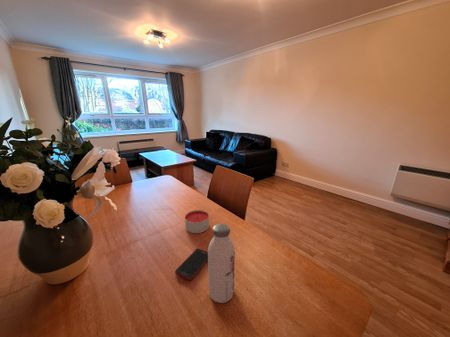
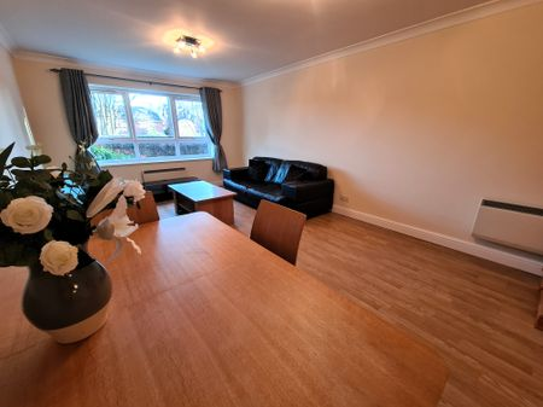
- candle [184,209,210,234]
- cell phone [174,248,208,282]
- water bottle [207,223,236,304]
